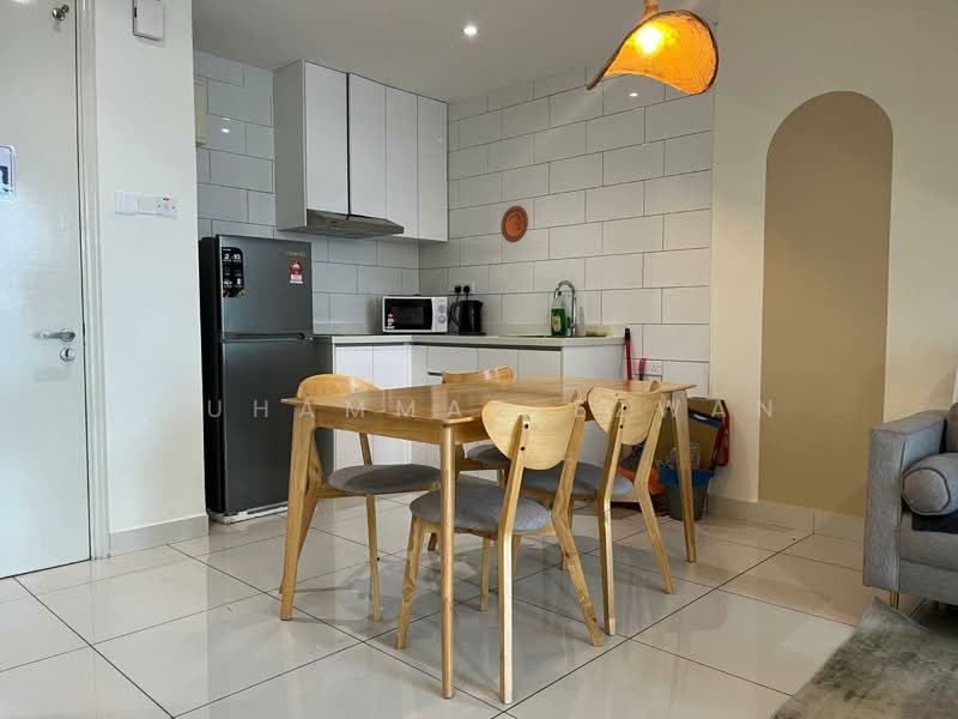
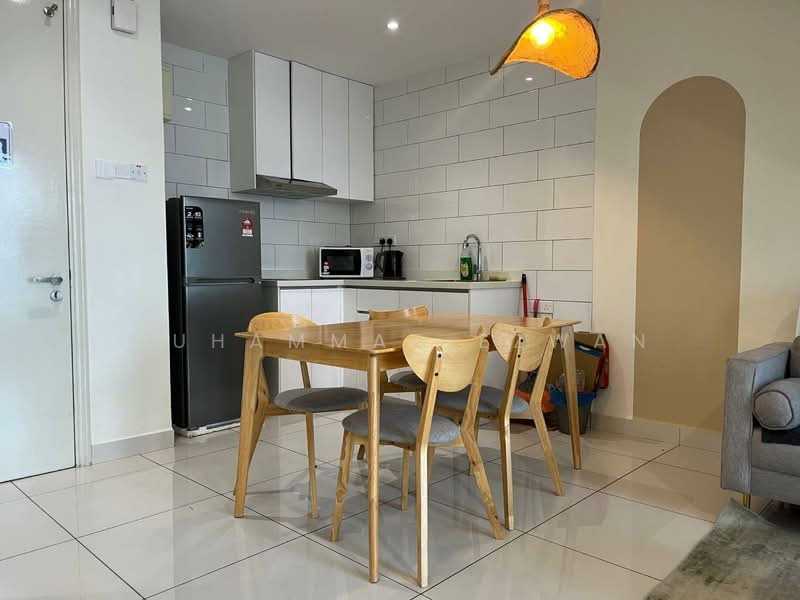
- decorative plate [499,205,529,243]
